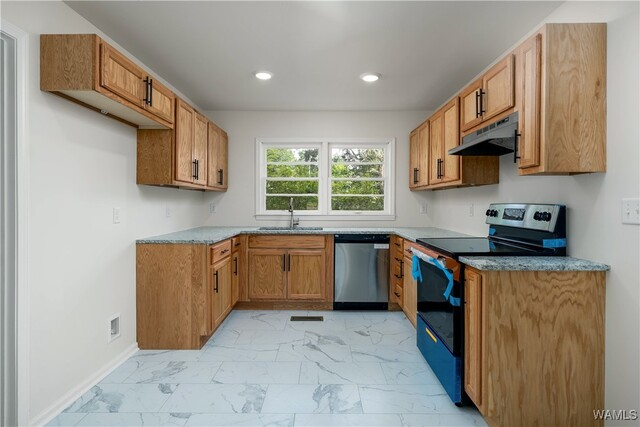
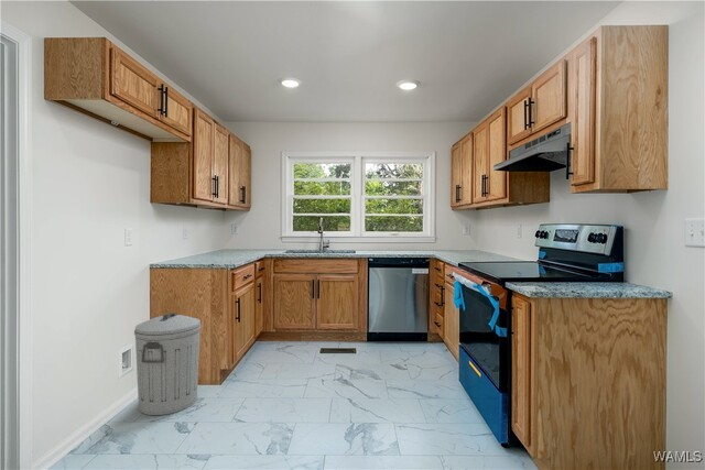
+ trash can [133,311,202,416]
